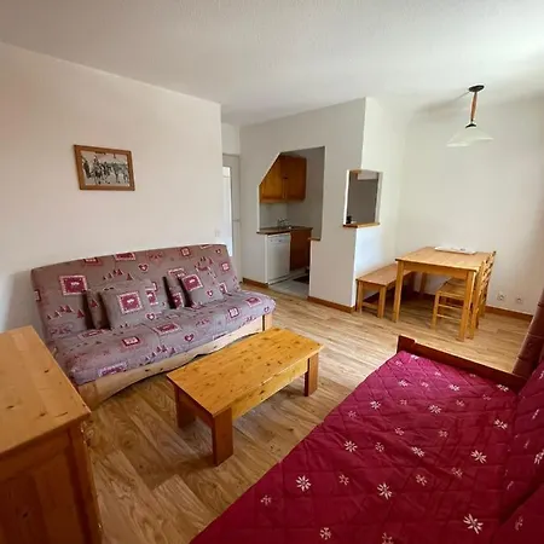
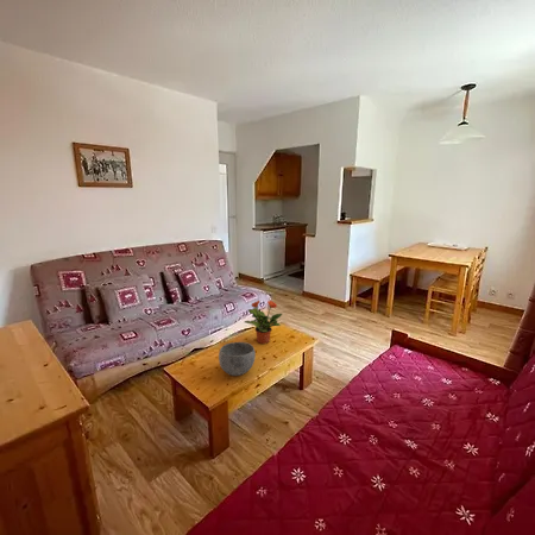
+ potted plant [244,298,283,345]
+ bowl [218,341,257,377]
